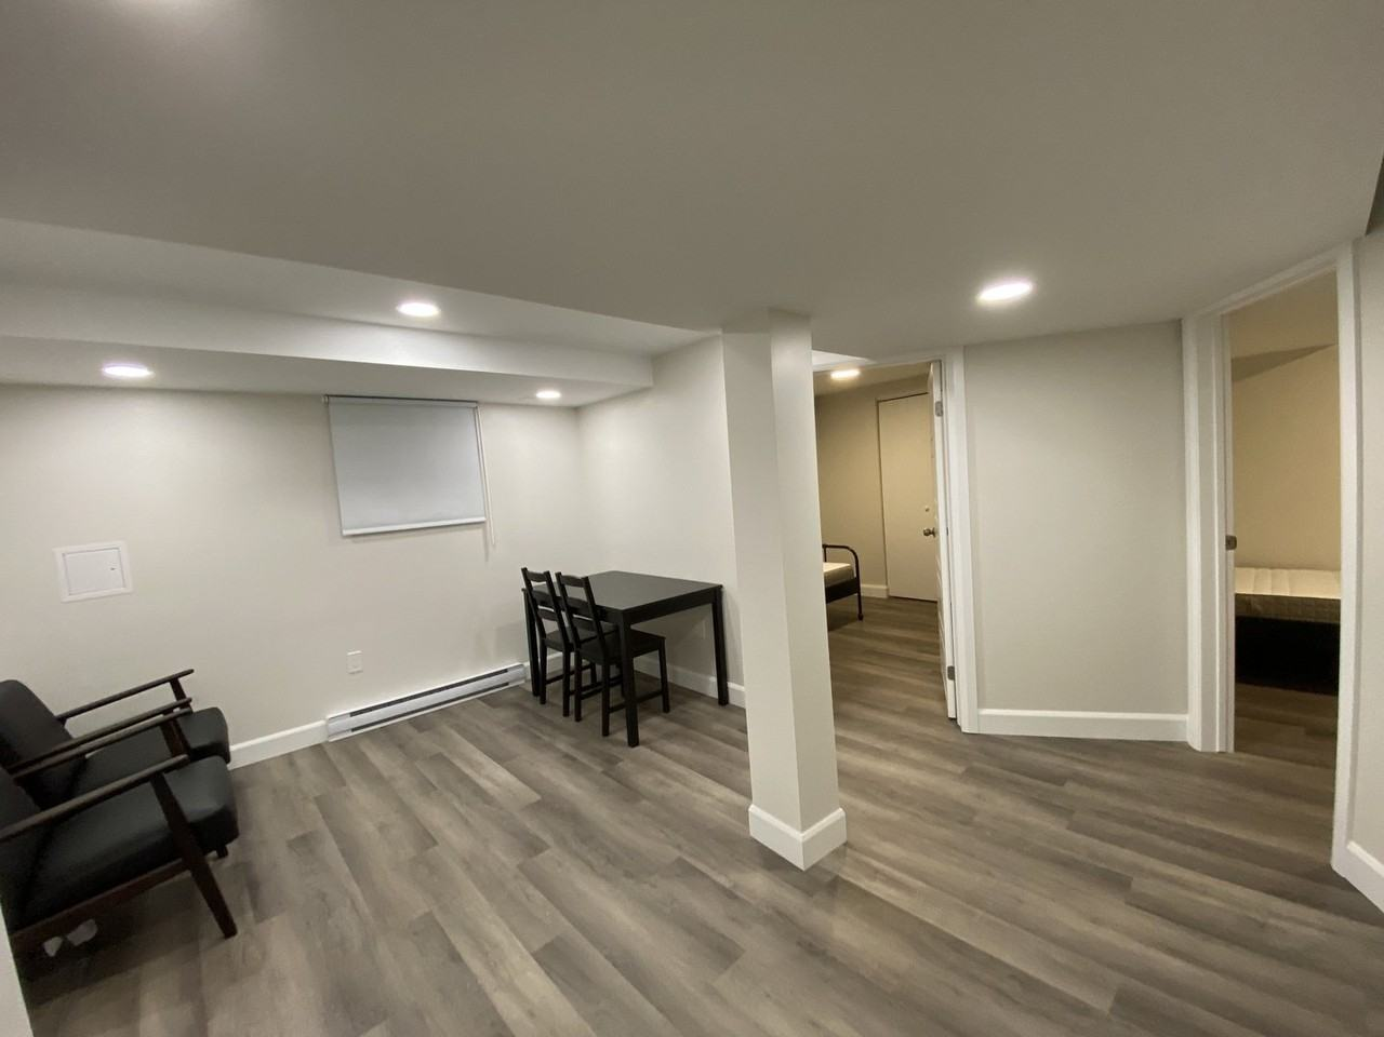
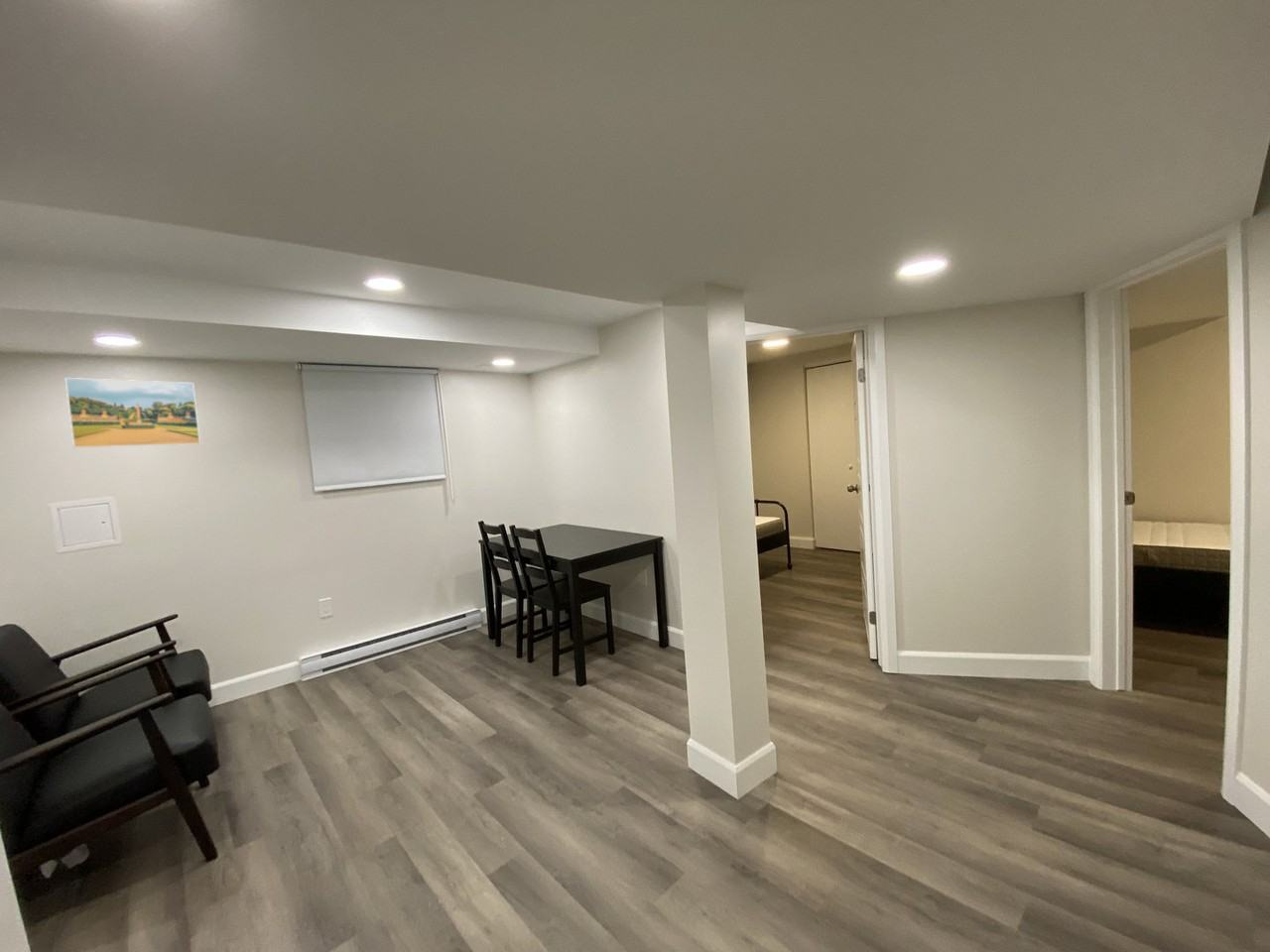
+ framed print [64,377,201,449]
